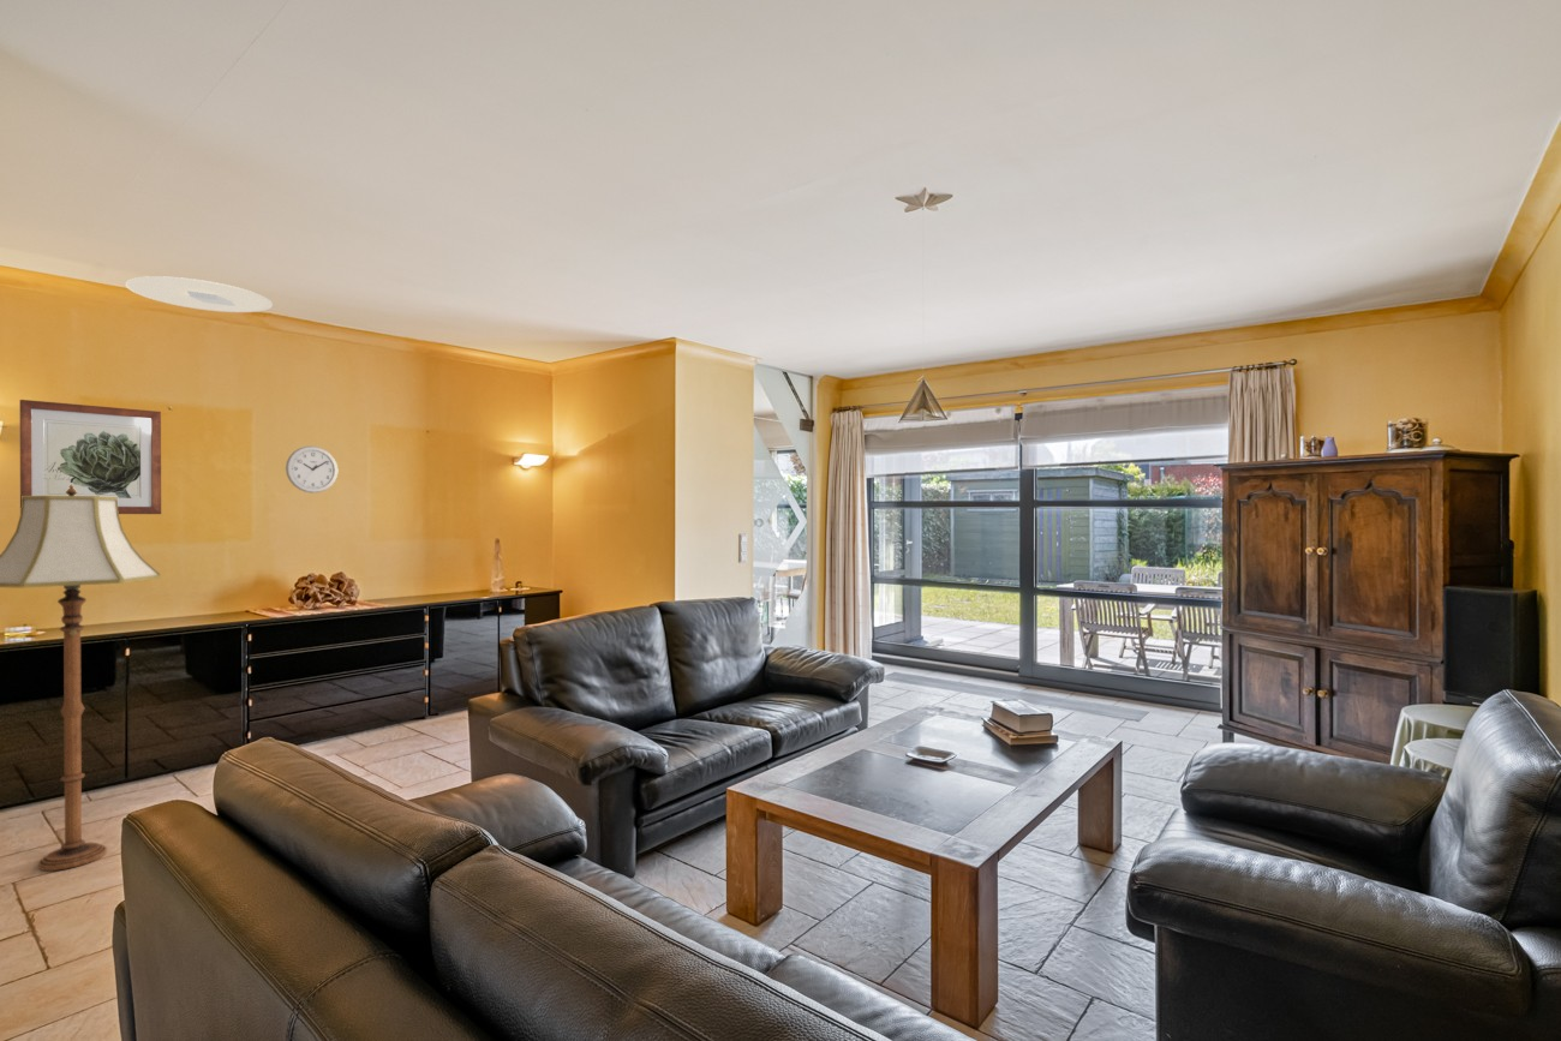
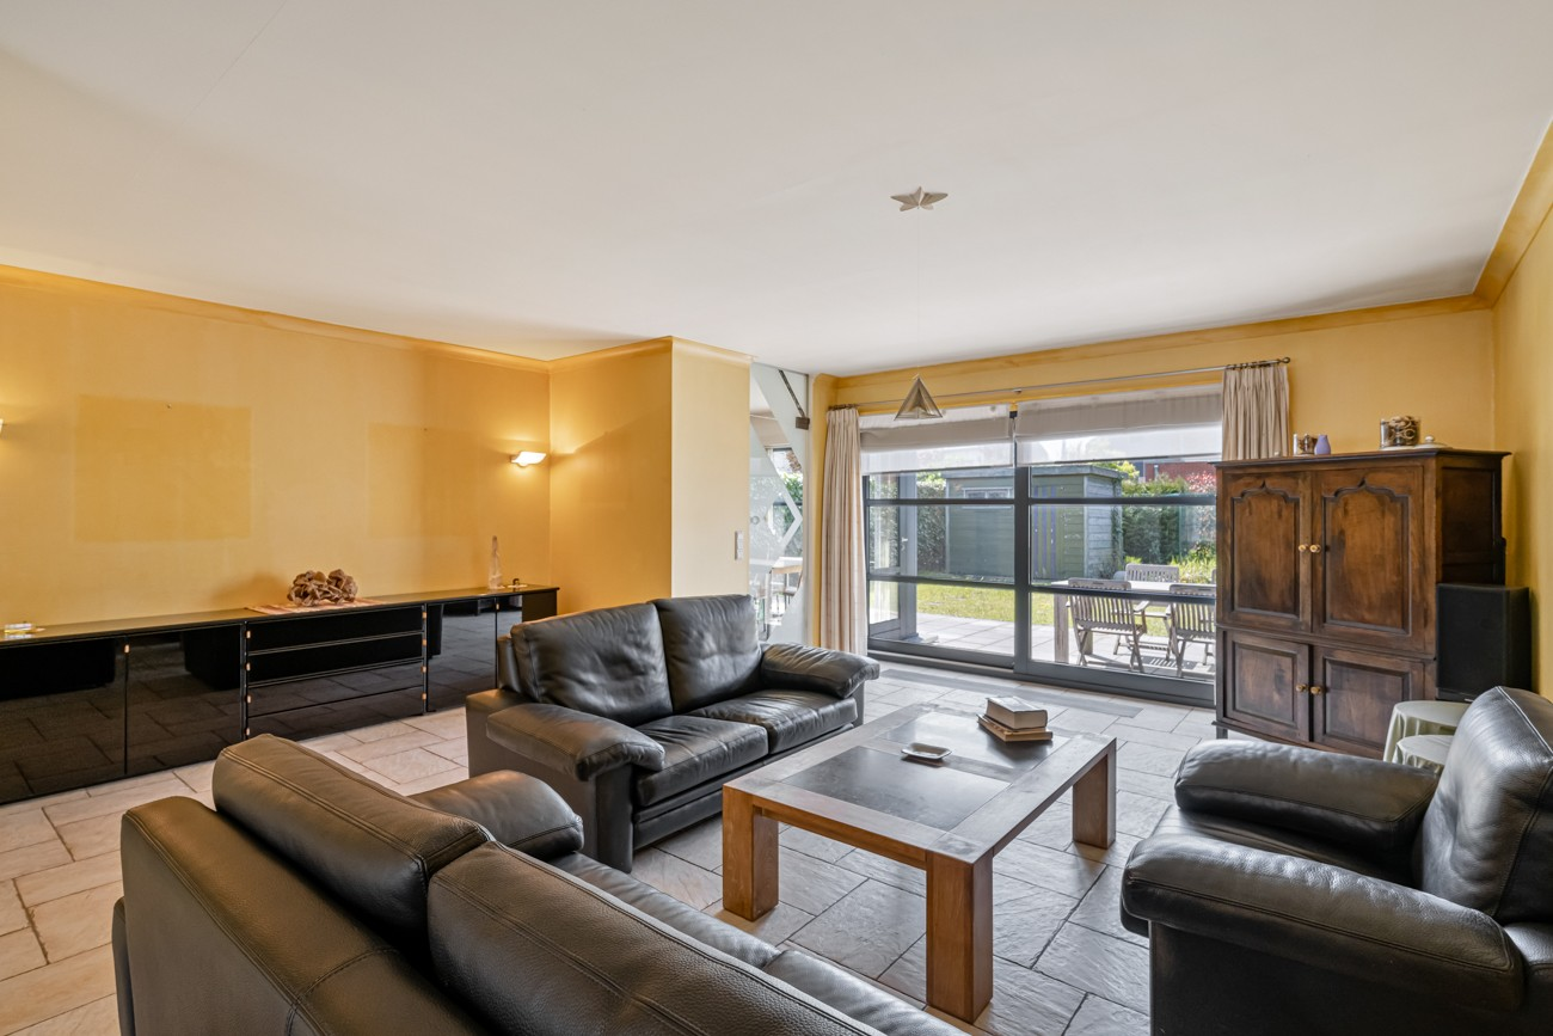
- ceiling light [124,275,274,313]
- wall art [19,399,162,515]
- wall clock [285,445,339,495]
- floor lamp [0,485,161,872]
